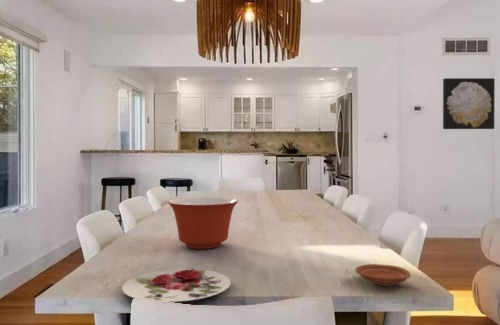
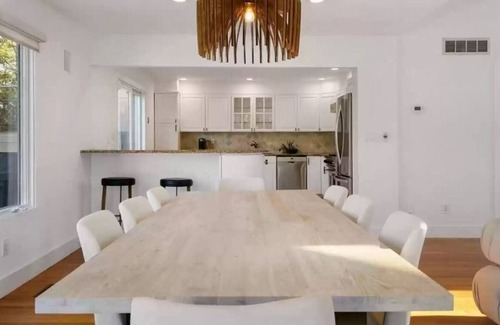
- wall art [442,77,496,130]
- plate [354,263,412,287]
- plate [121,268,232,303]
- mixing bowl [167,197,239,250]
